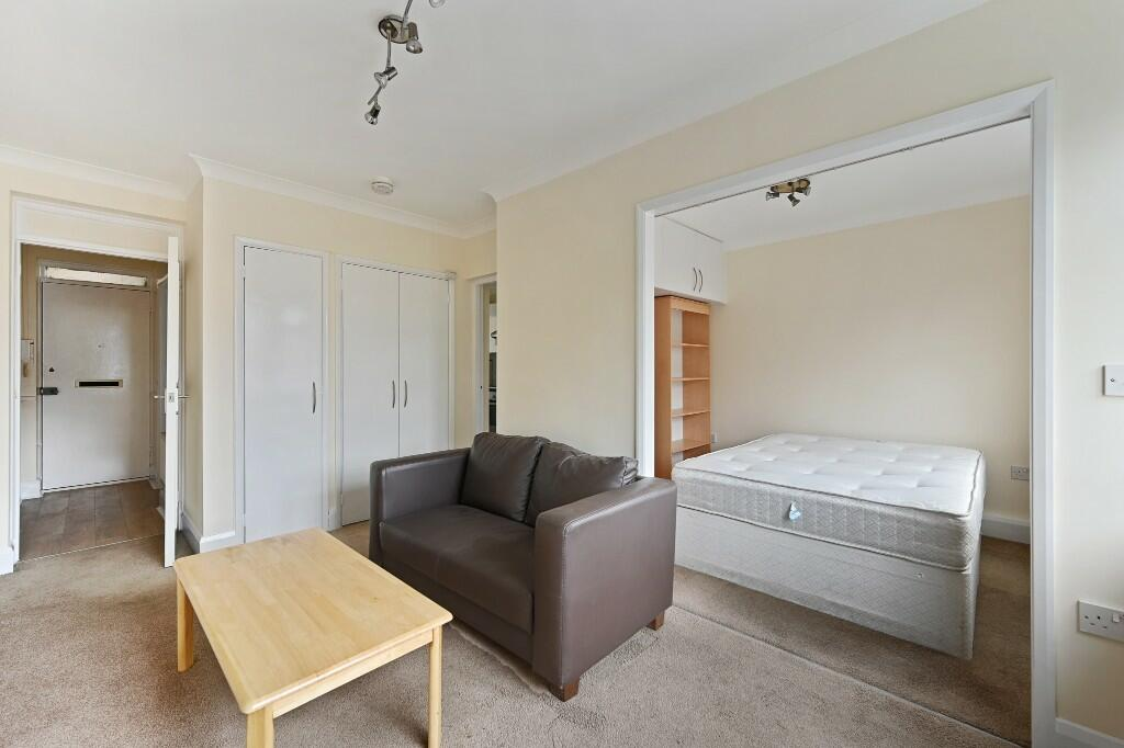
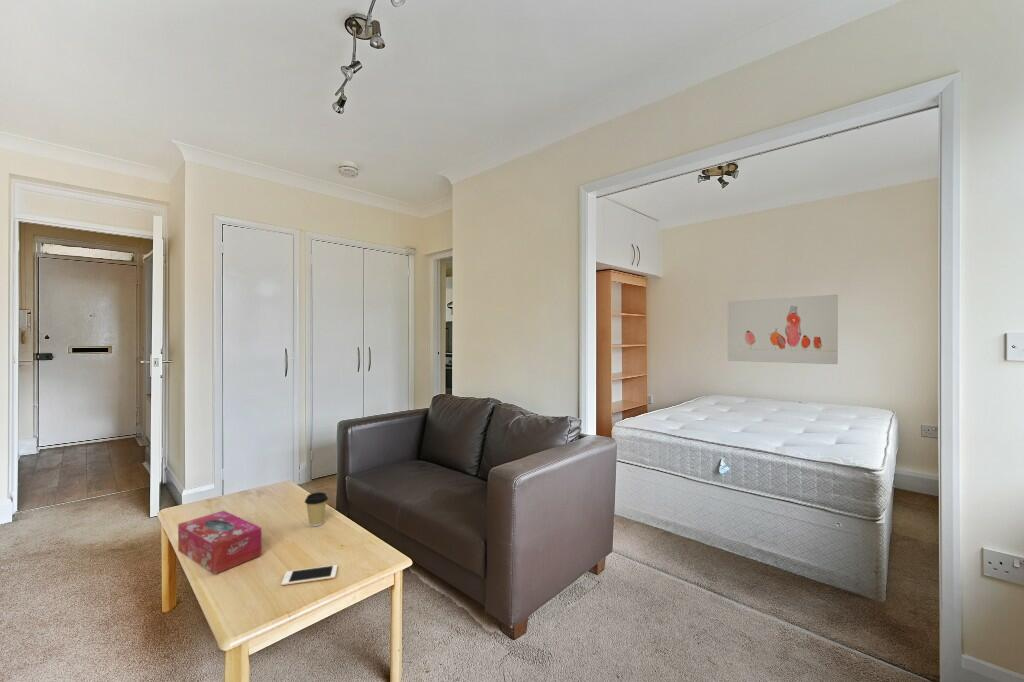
+ wall art [727,294,839,365]
+ tissue box [177,510,263,575]
+ coffee cup [304,491,329,527]
+ cell phone [280,564,338,586]
